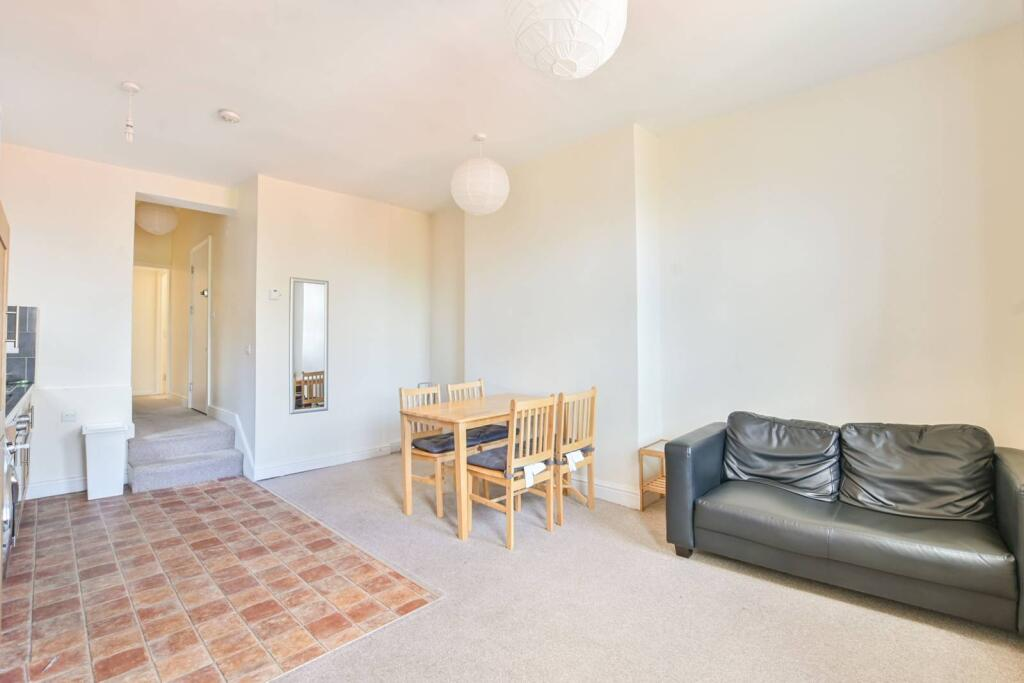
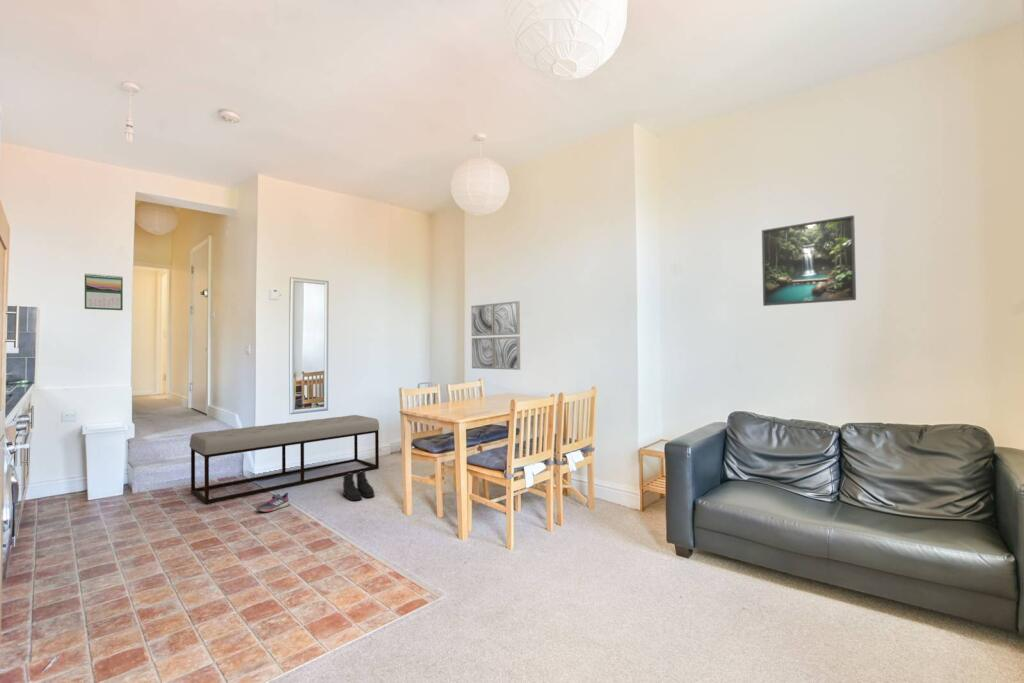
+ calendar [84,273,124,311]
+ shoe [256,492,291,513]
+ boots [342,471,375,502]
+ wall art [470,300,521,371]
+ bench [189,414,380,505]
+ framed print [761,214,857,307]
